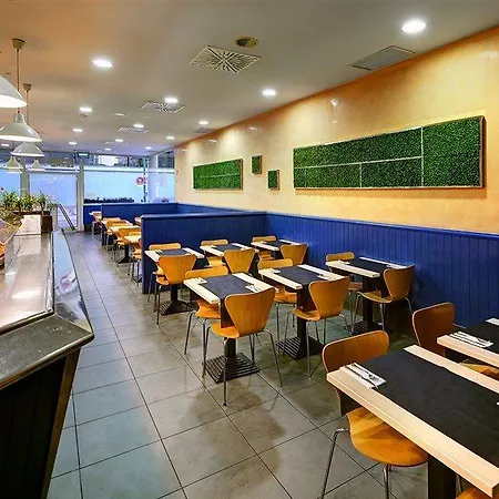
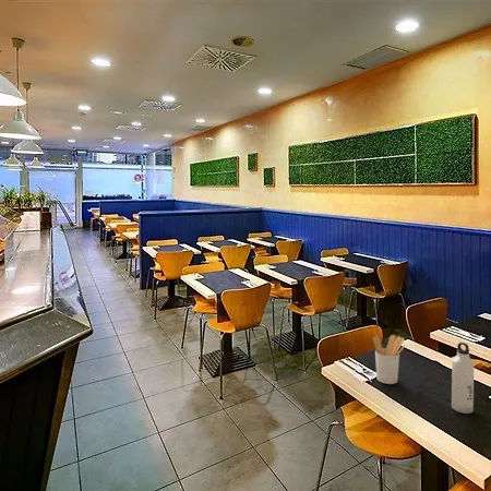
+ utensil holder [372,334,406,385]
+ water bottle [451,342,475,415]
